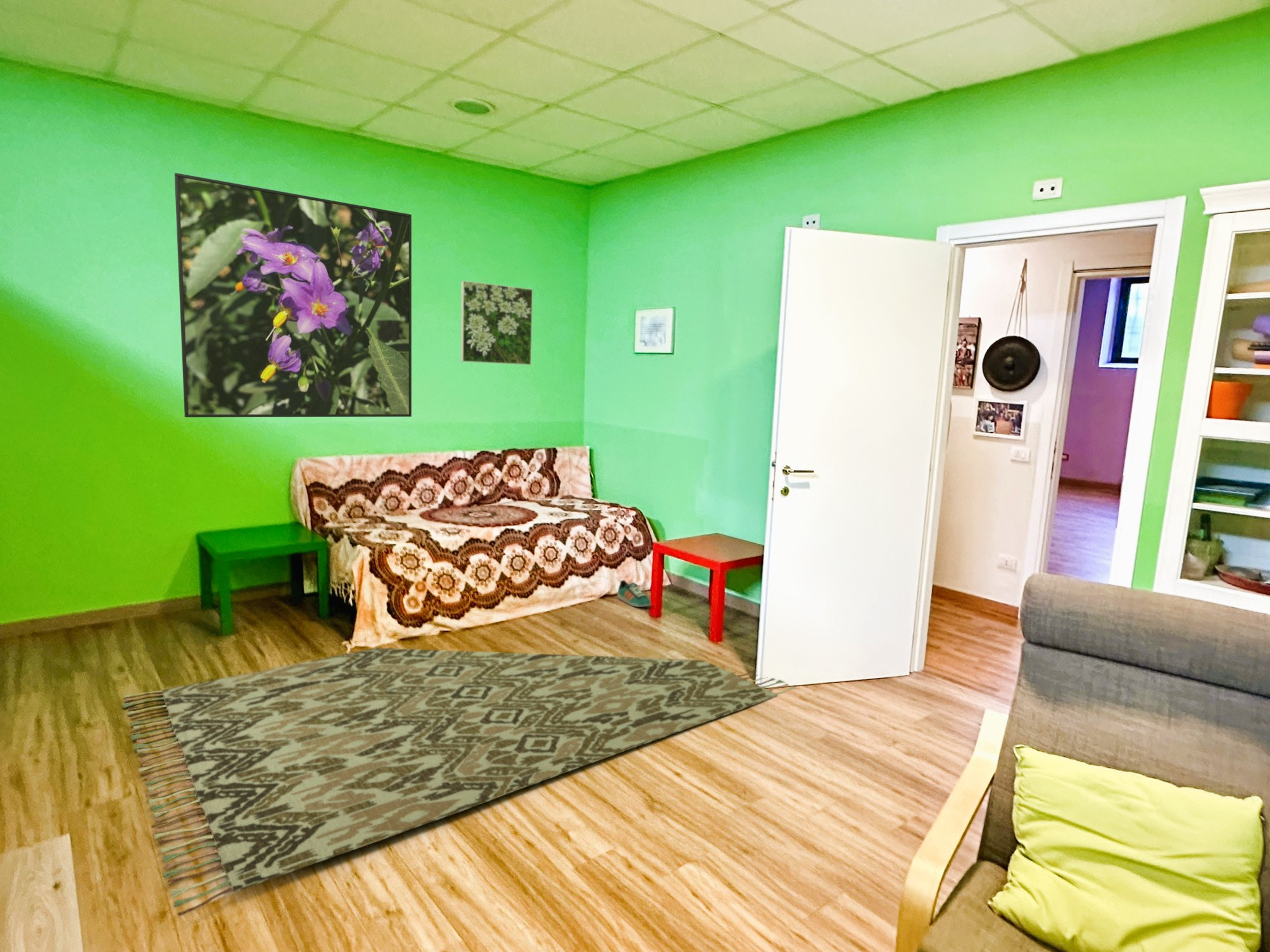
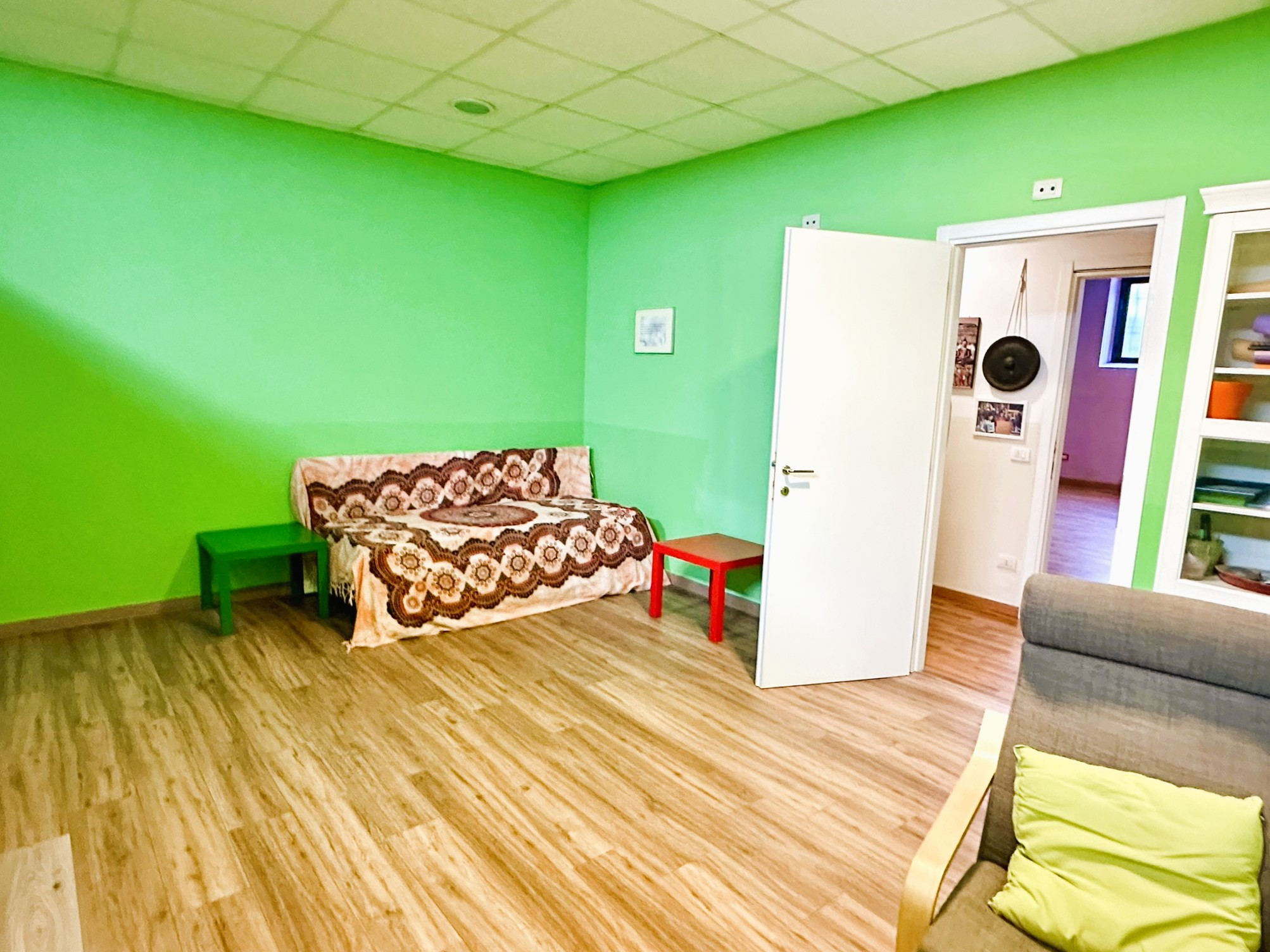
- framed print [460,280,534,366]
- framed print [174,172,412,418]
- rug [122,647,797,917]
- sneaker [617,579,651,608]
